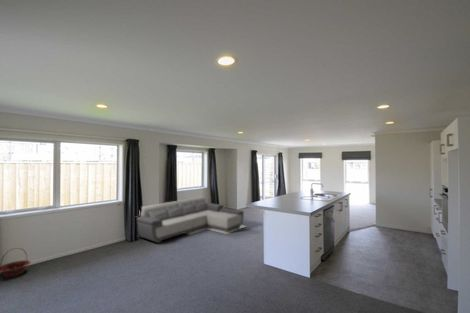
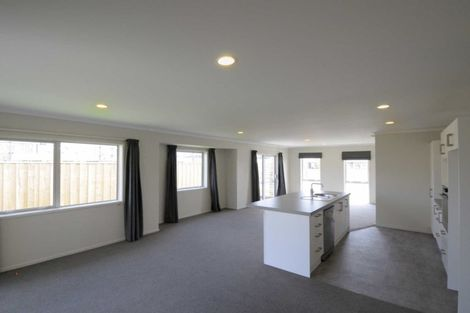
- sectional sofa [136,196,247,244]
- basket [0,247,31,278]
